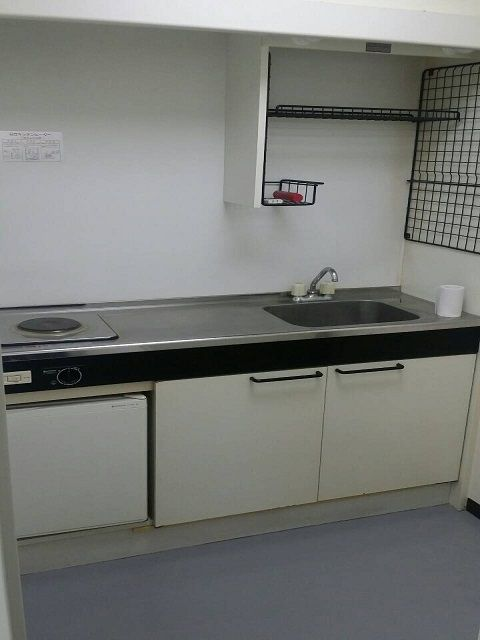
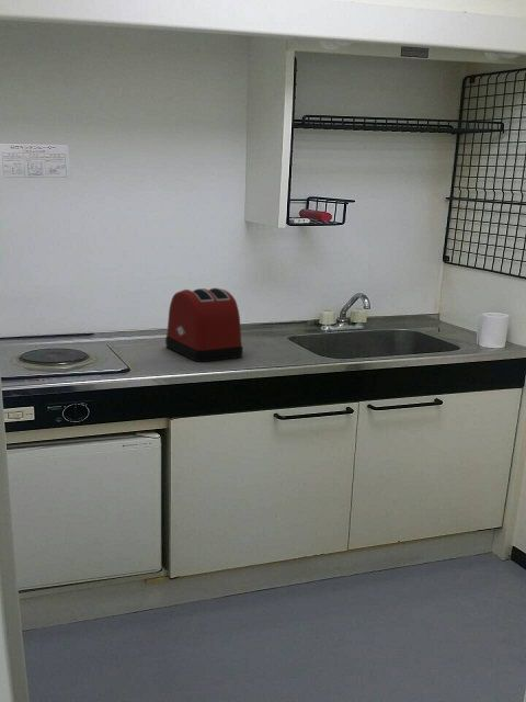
+ toaster [164,286,244,363]
